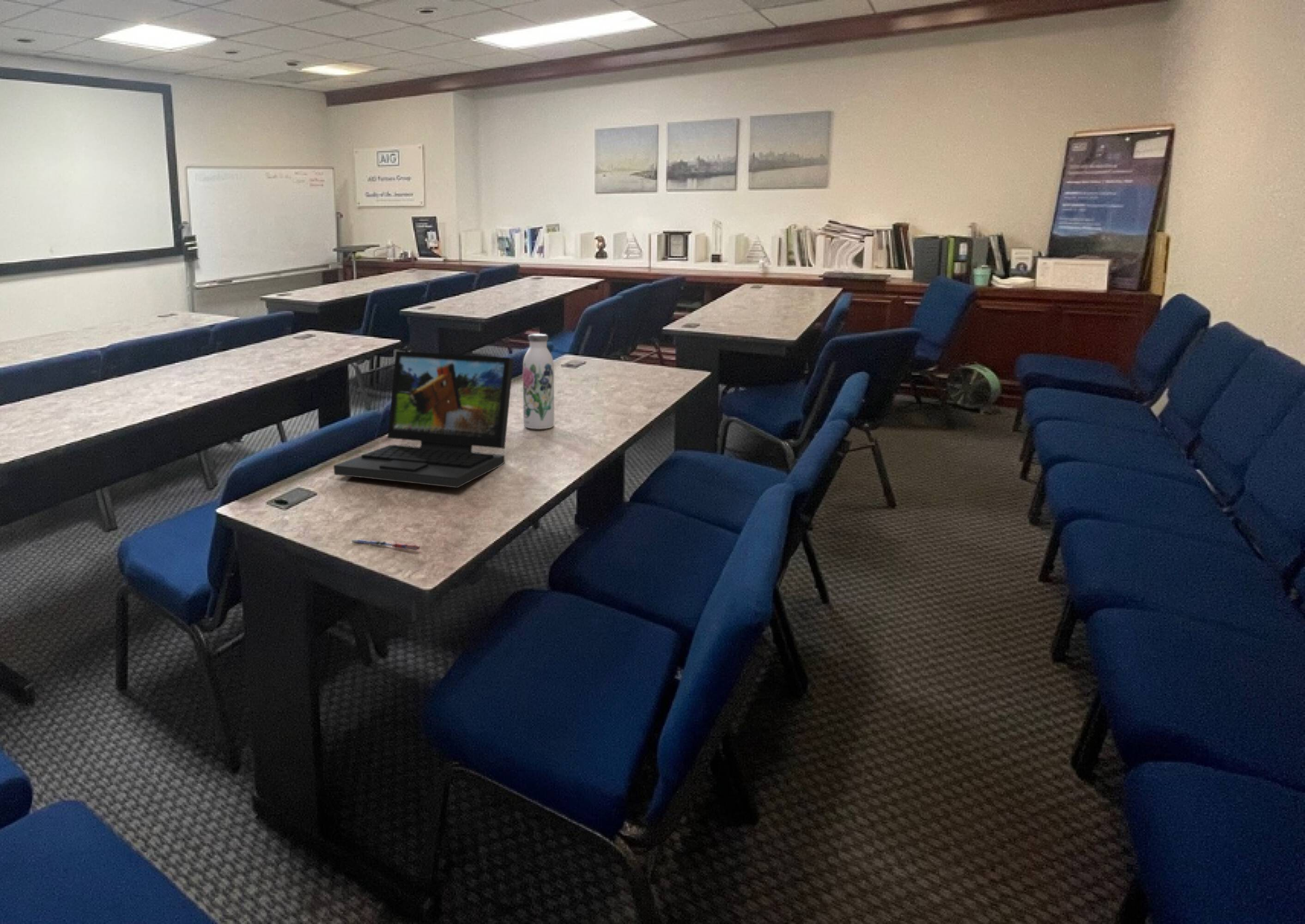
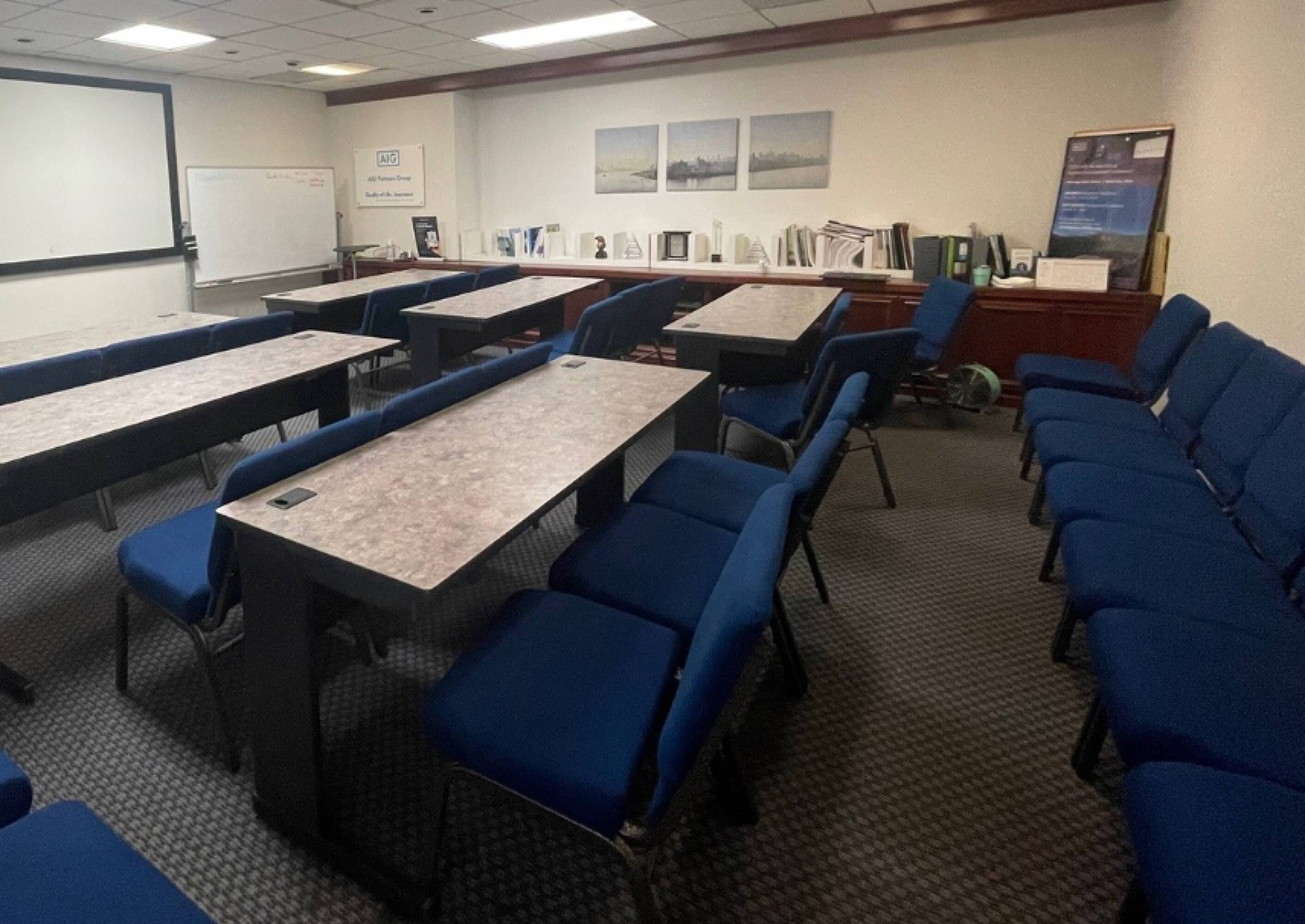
- water bottle [522,333,555,430]
- laptop [333,351,514,488]
- pen [351,539,421,551]
